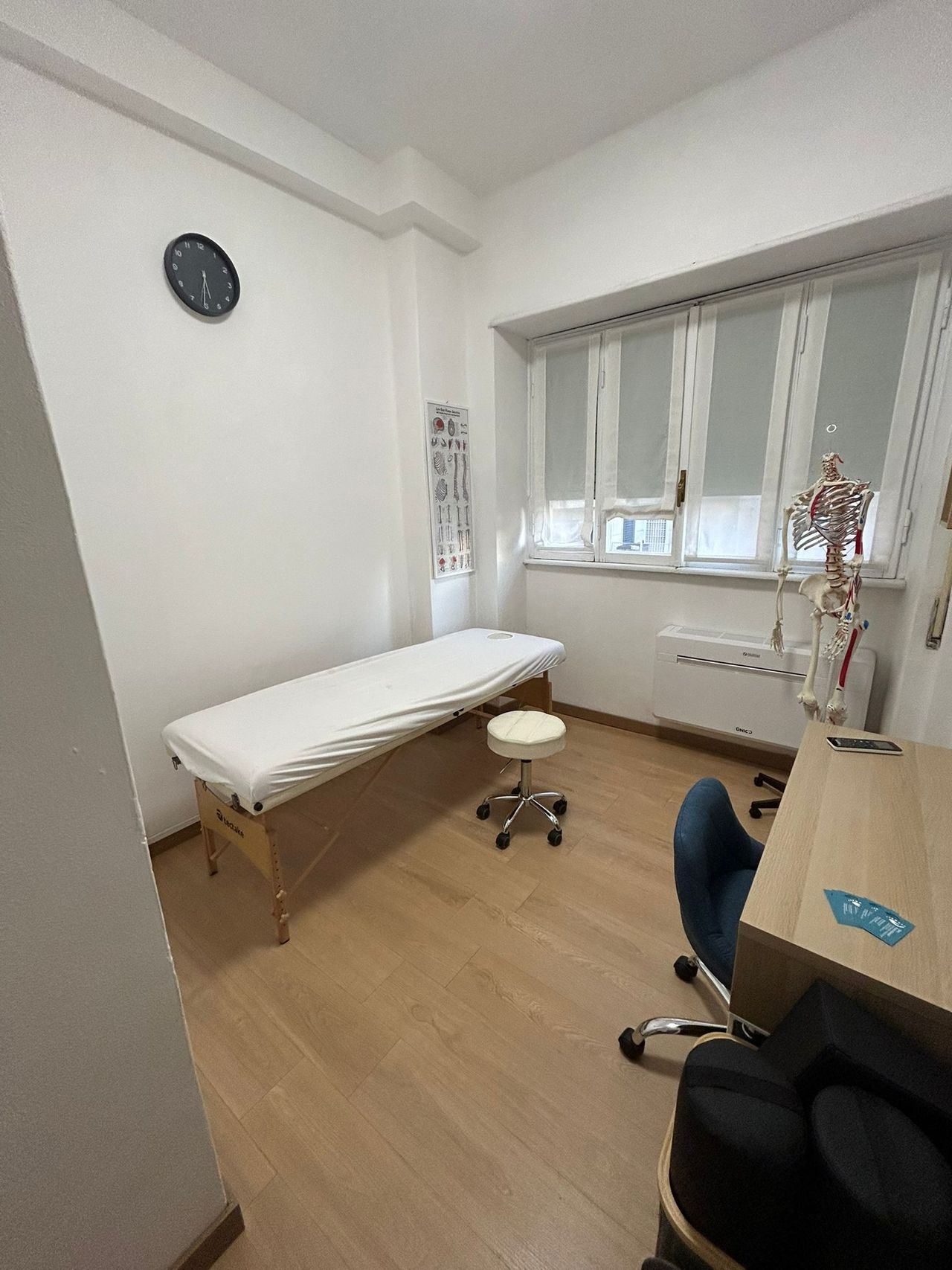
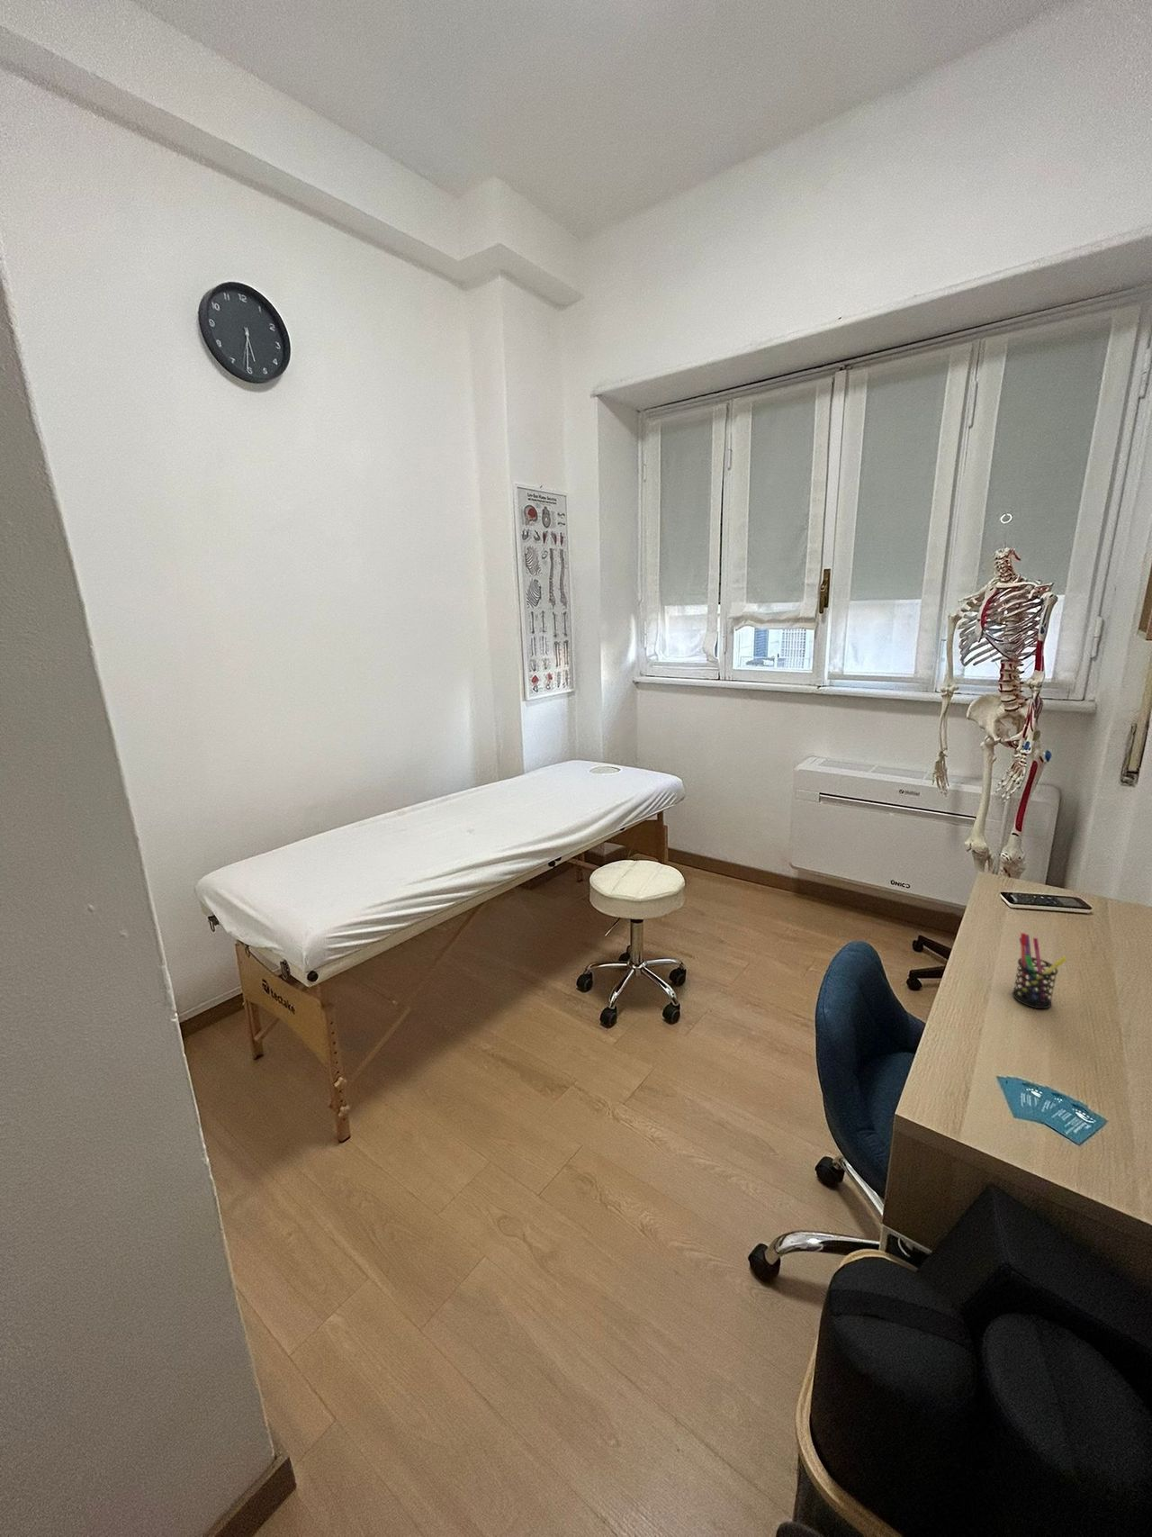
+ pen holder [1012,932,1069,1009]
